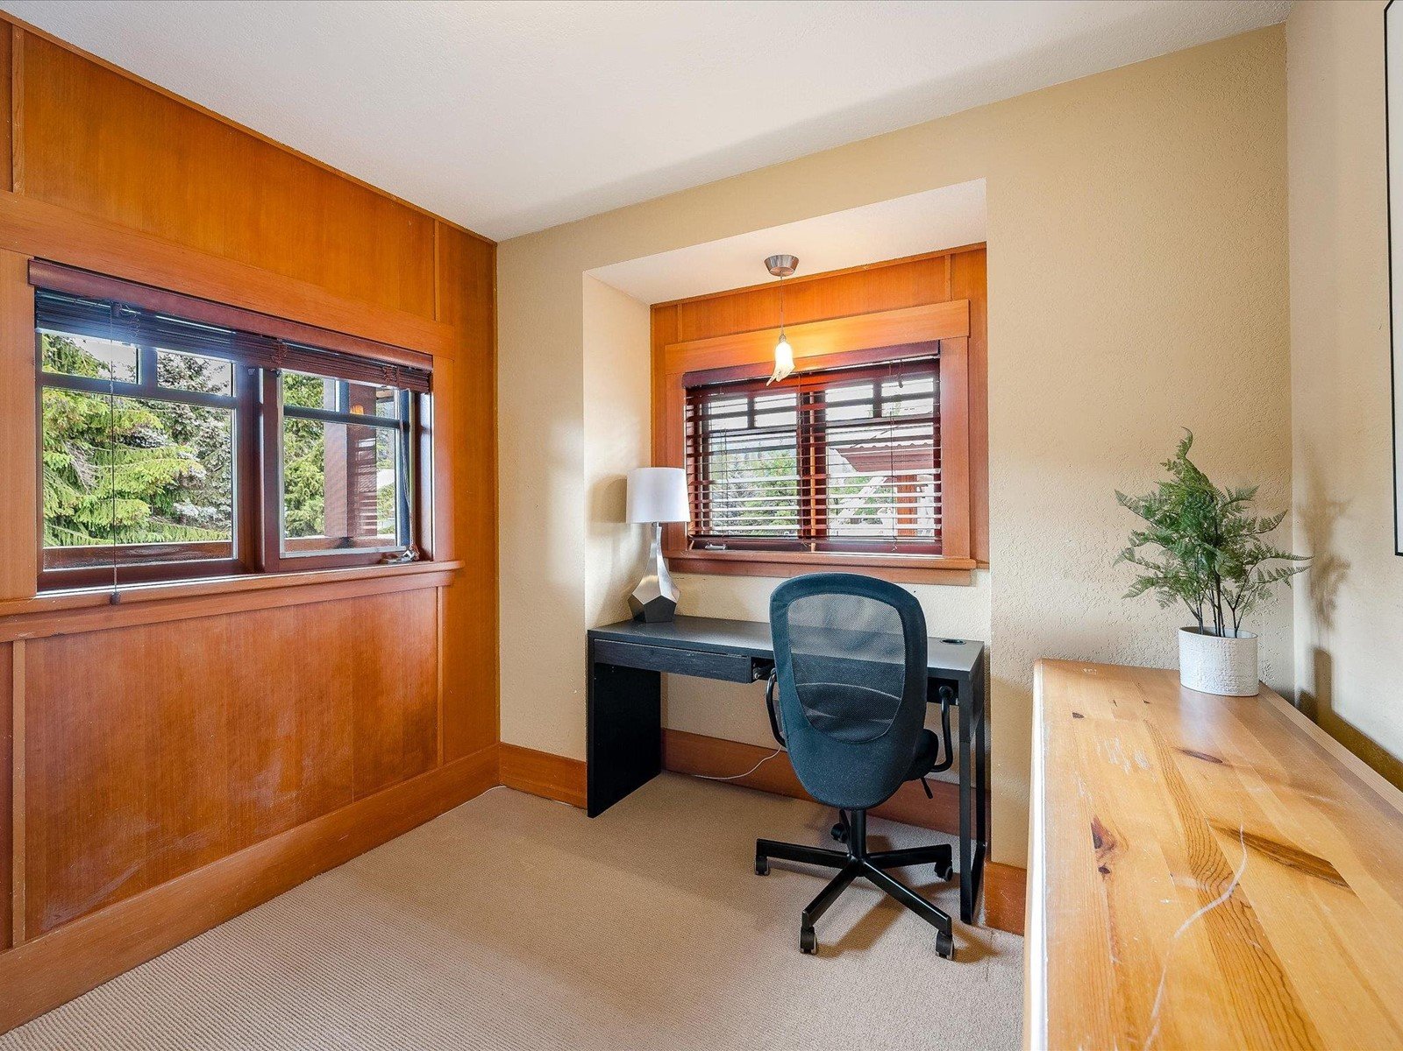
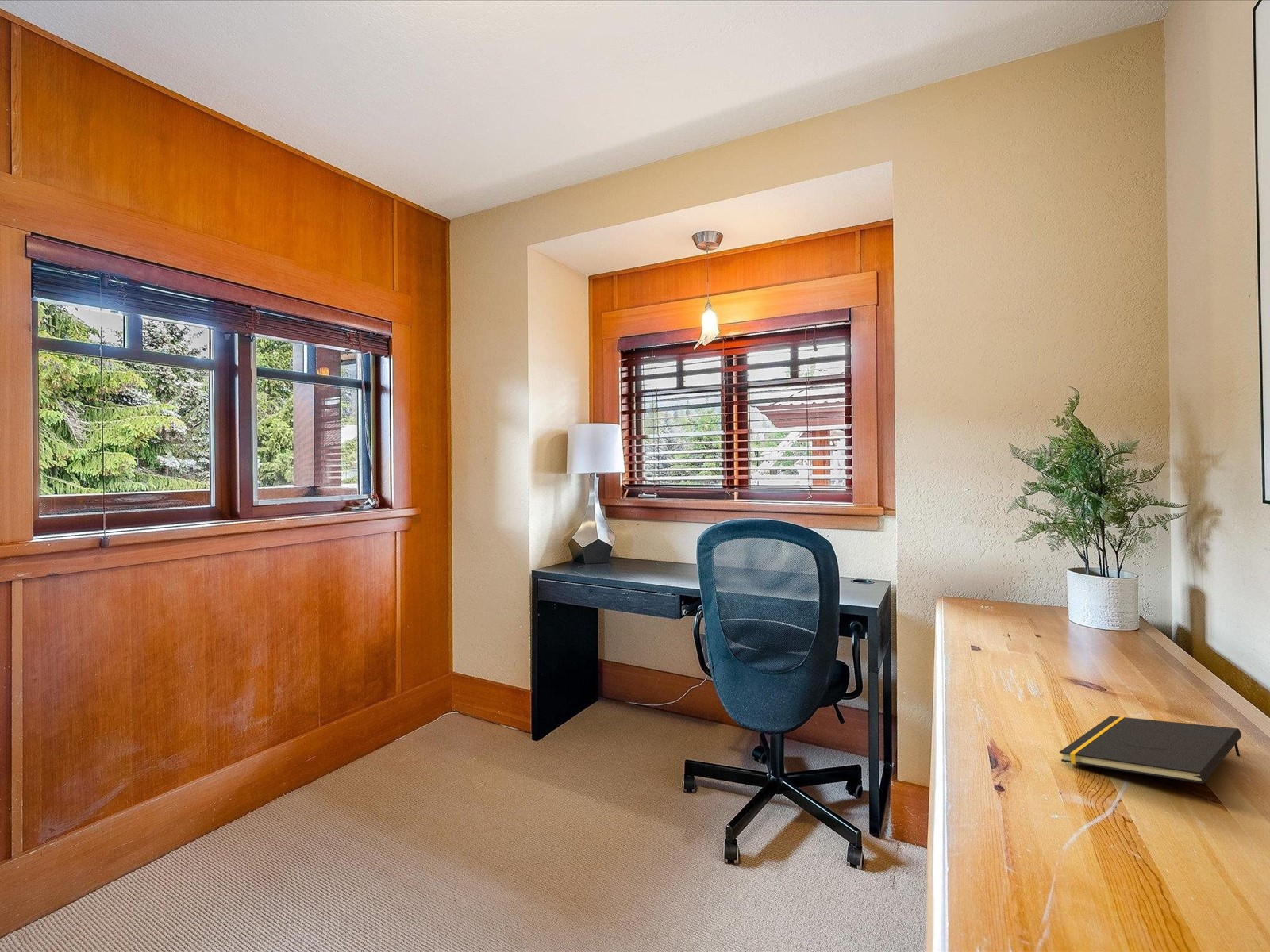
+ notepad [1059,715,1242,785]
